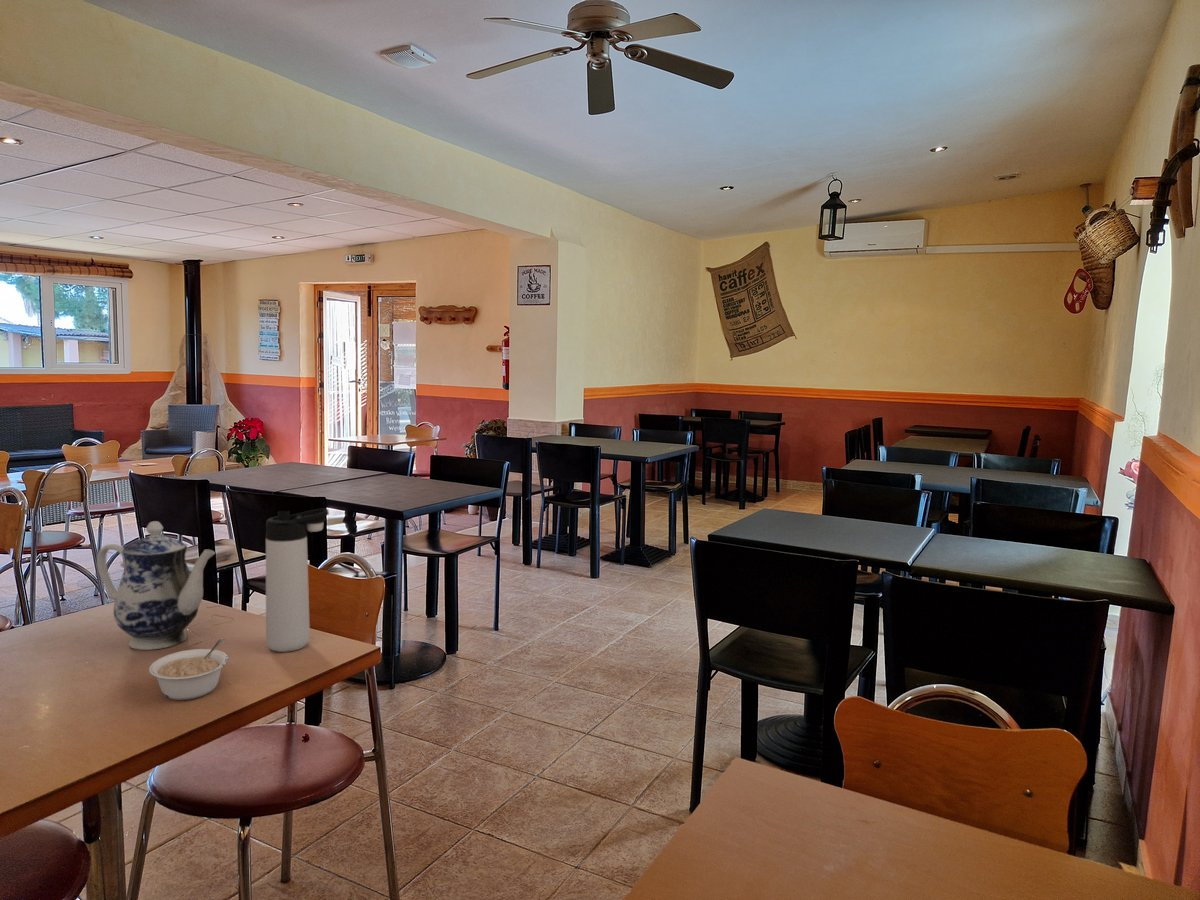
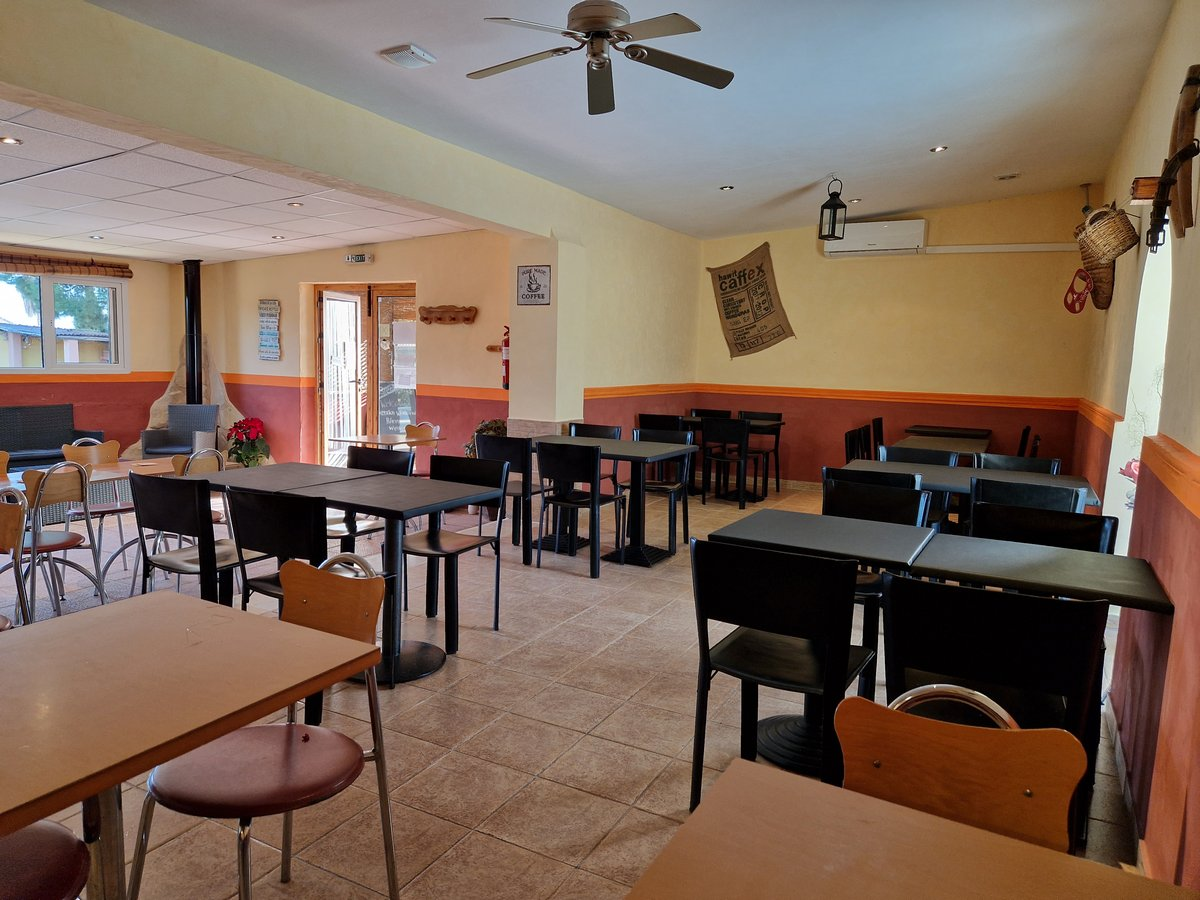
- thermos bottle [265,508,330,653]
- legume [148,638,229,701]
- teapot [96,520,216,651]
